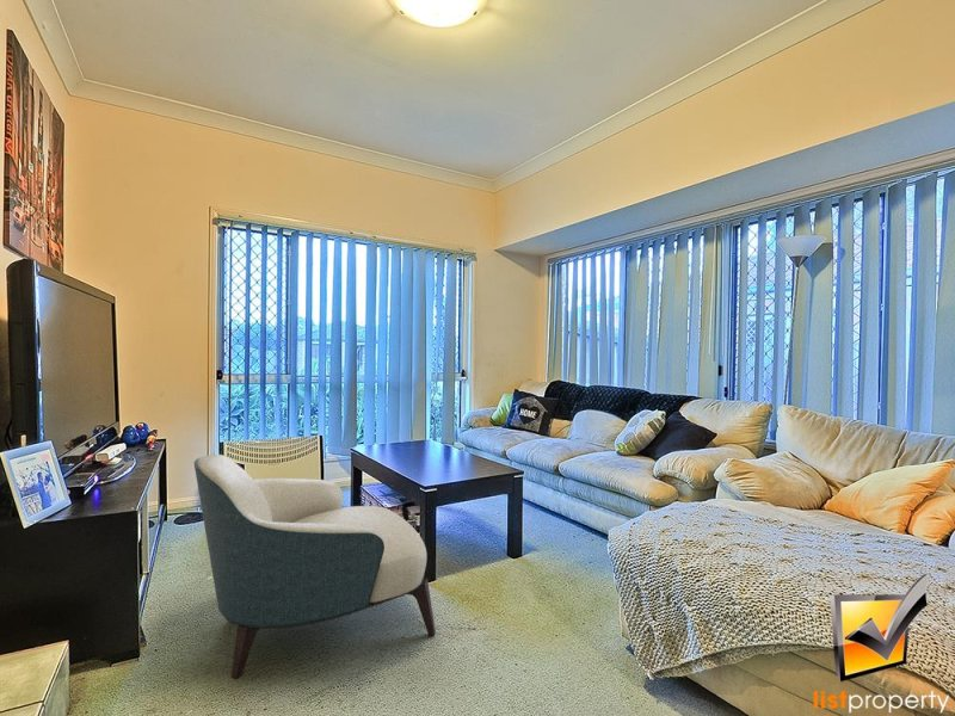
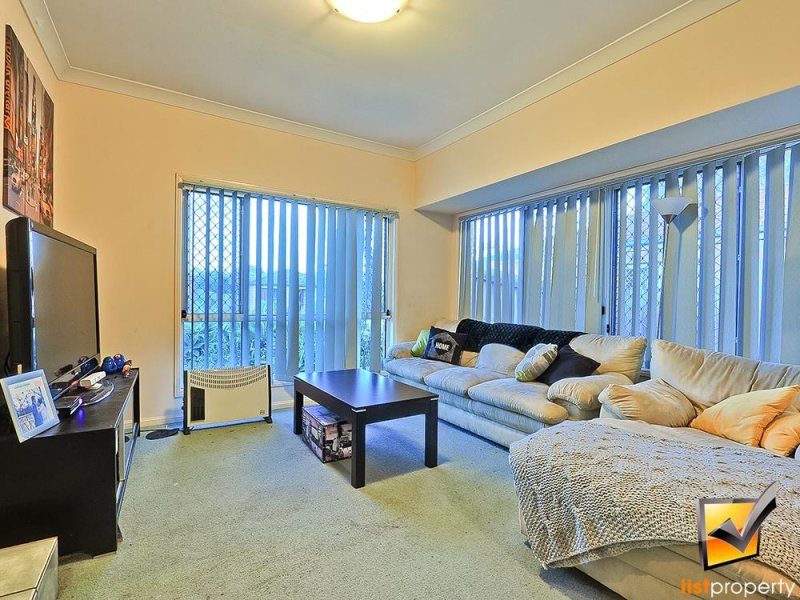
- armchair [193,453,437,680]
